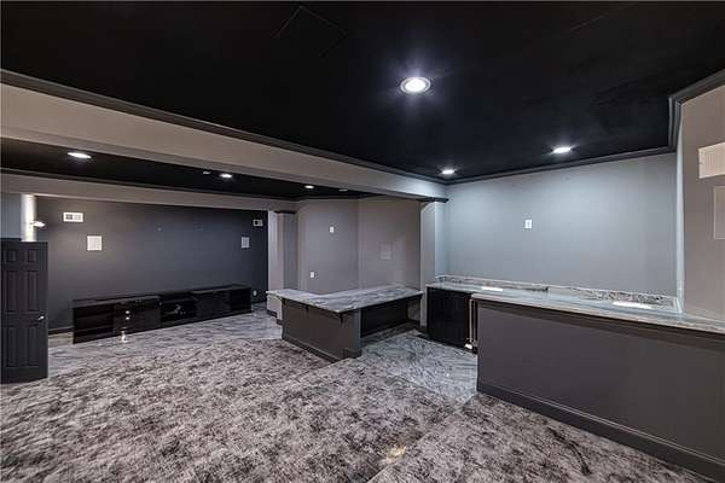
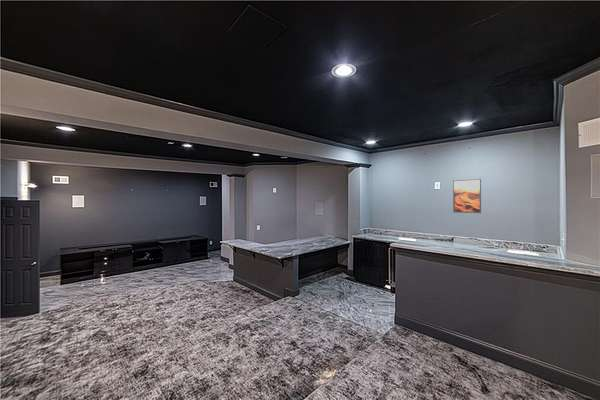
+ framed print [452,178,482,214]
